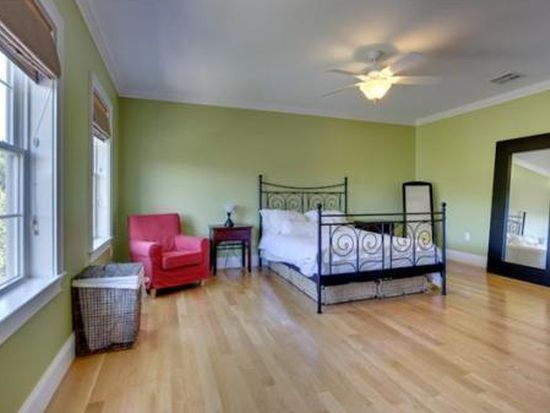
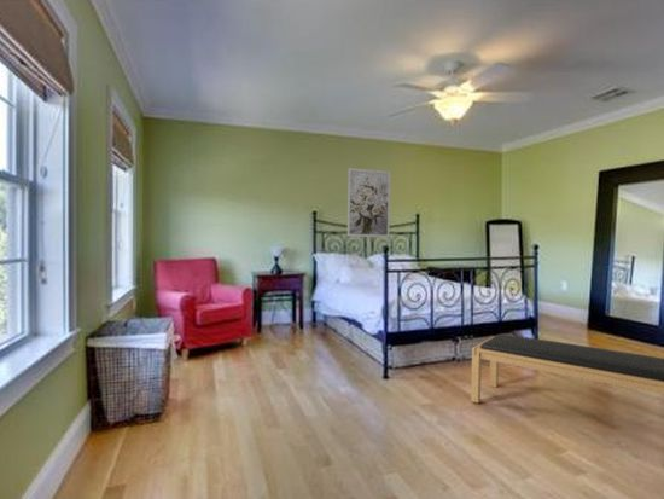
+ wall art [346,167,391,238]
+ bench [470,333,664,404]
